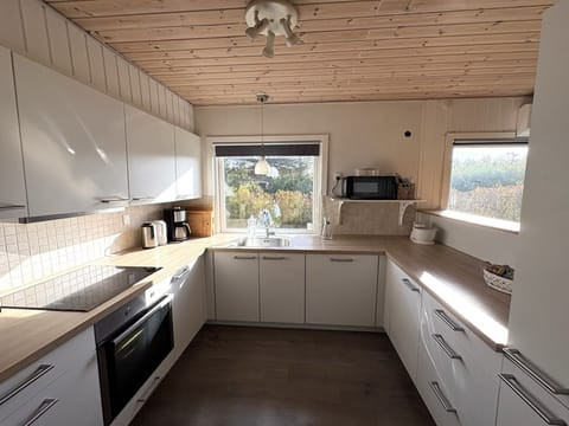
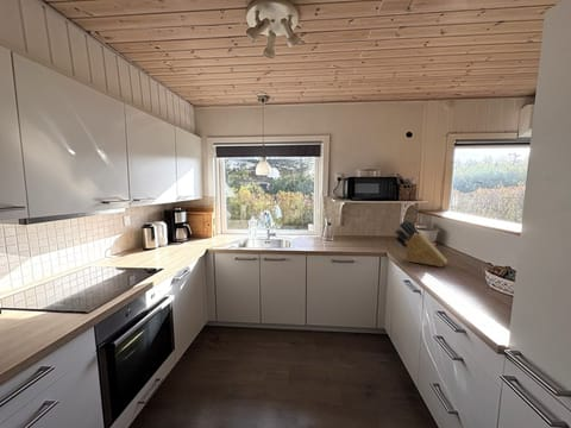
+ knife block [394,219,448,268]
